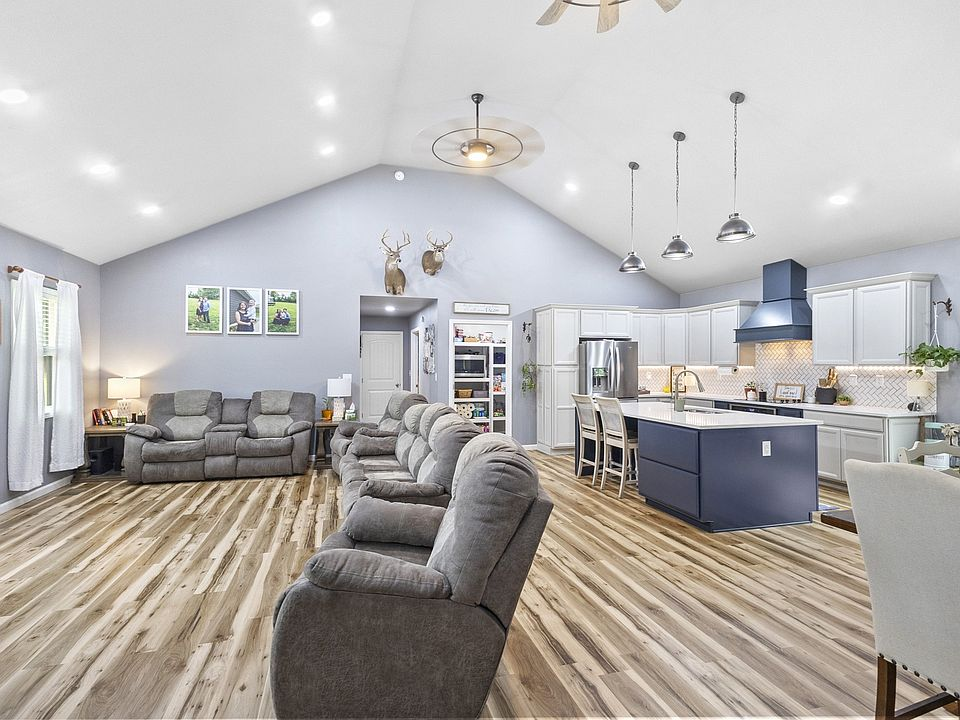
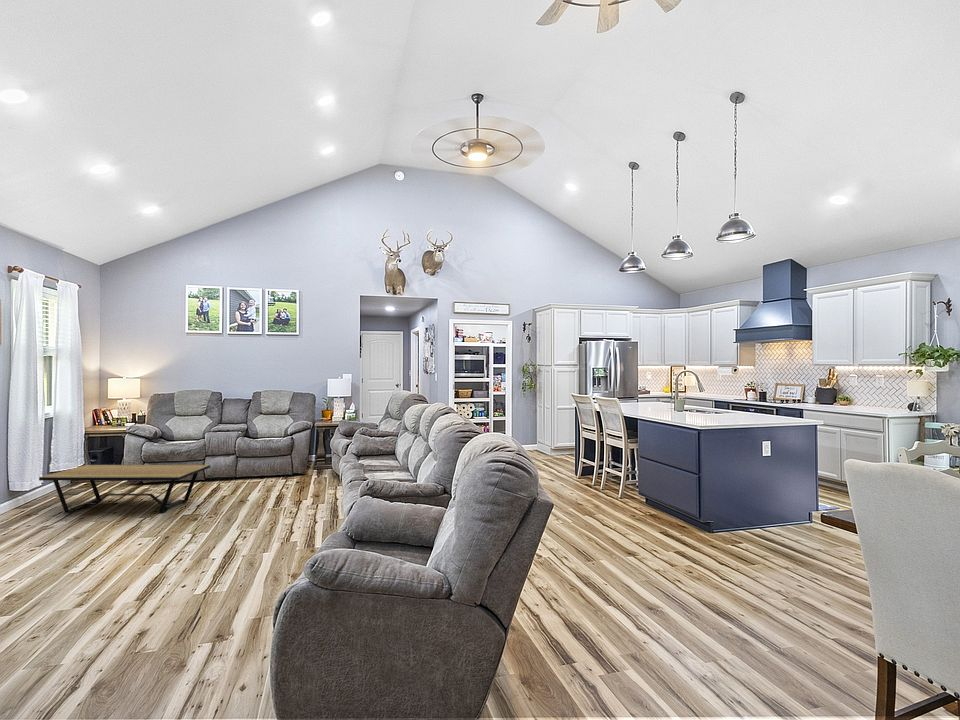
+ coffee table [38,464,211,514]
